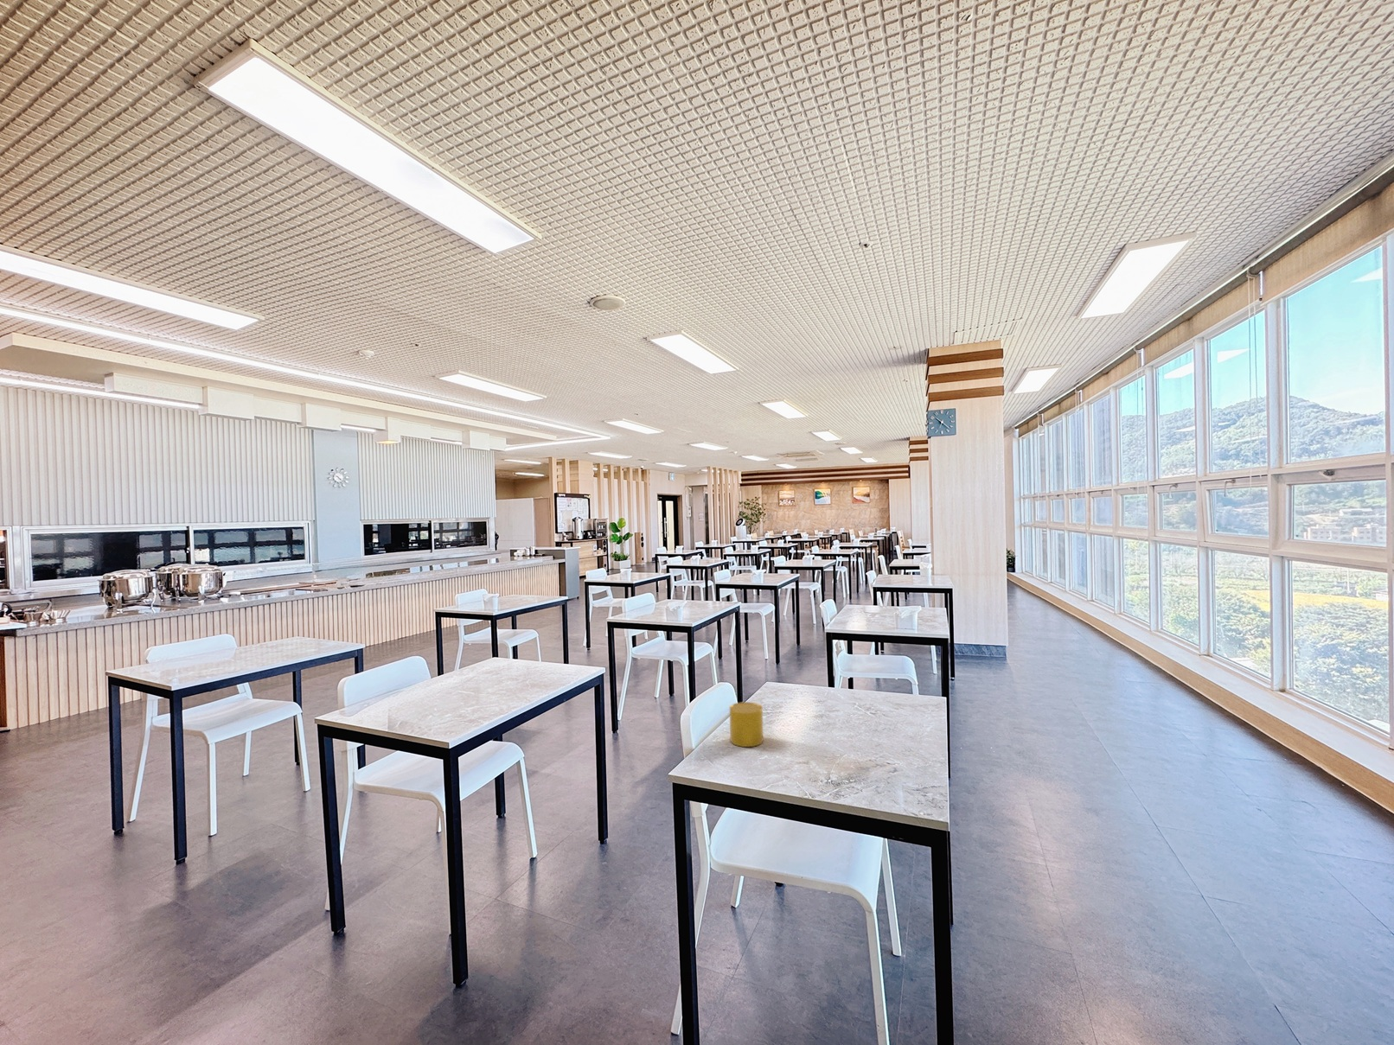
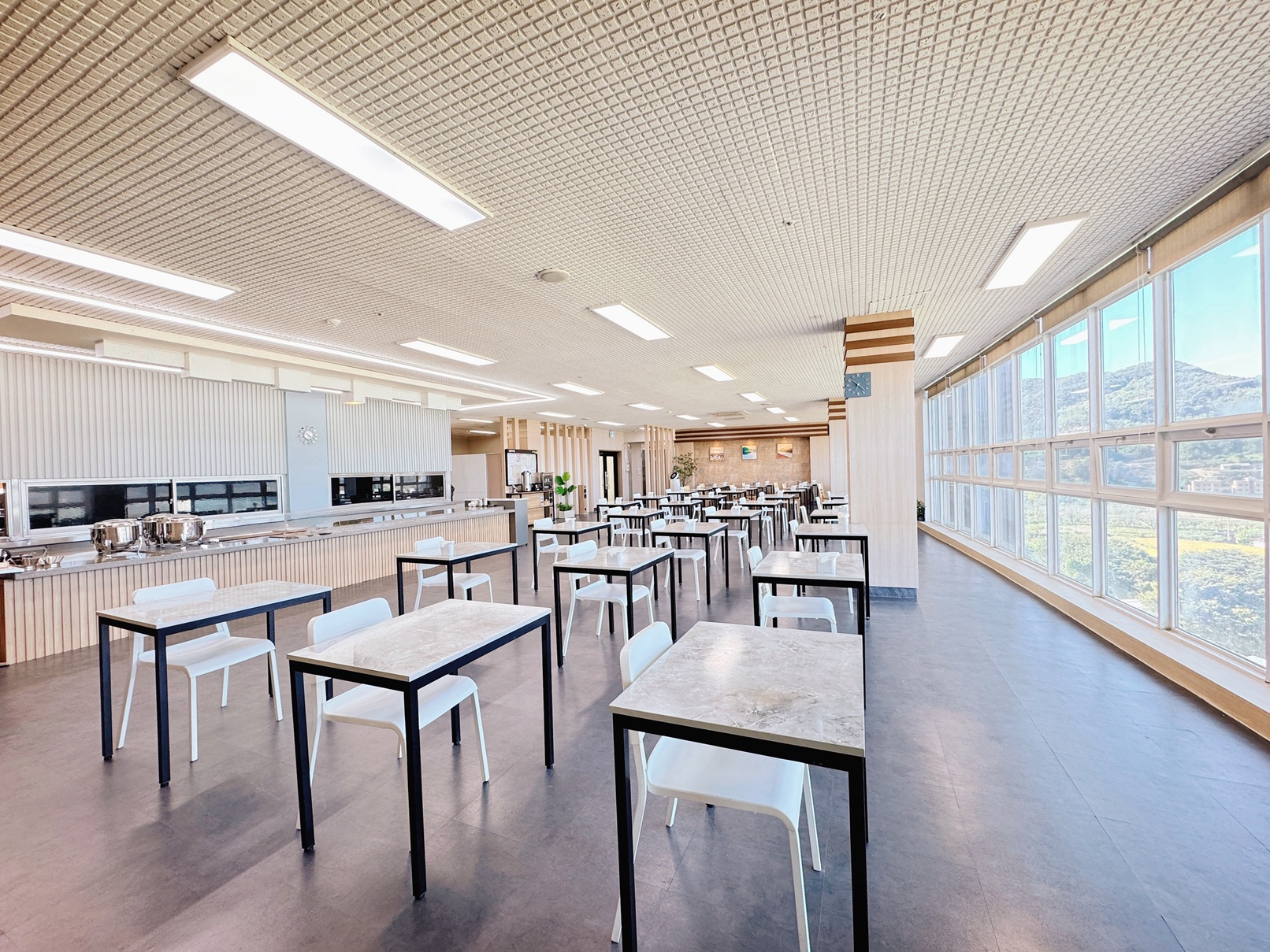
- cup [729,701,764,748]
